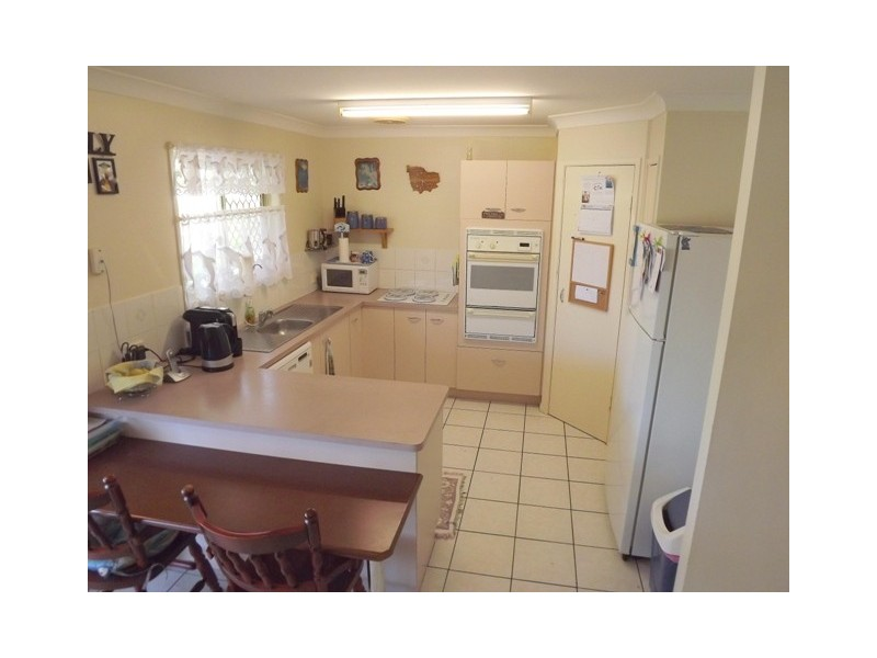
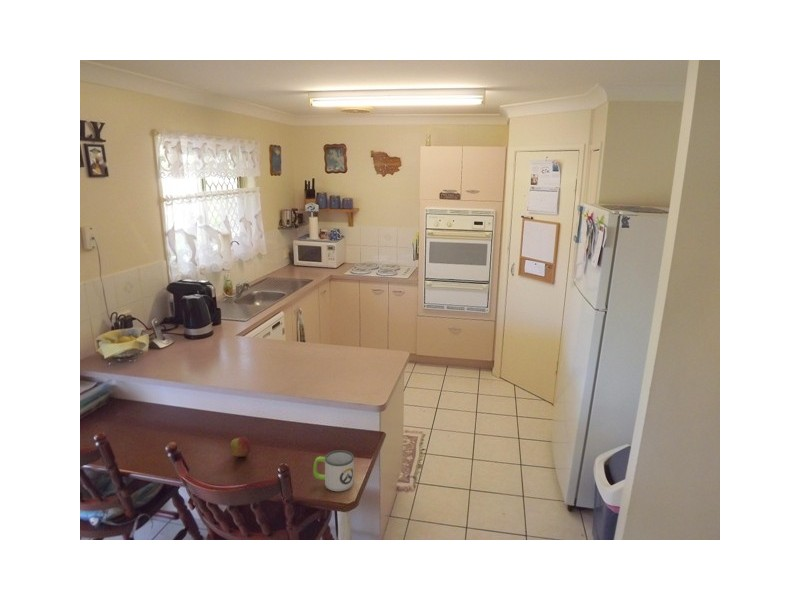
+ apple [229,436,251,458]
+ mug [312,449,355,492]
